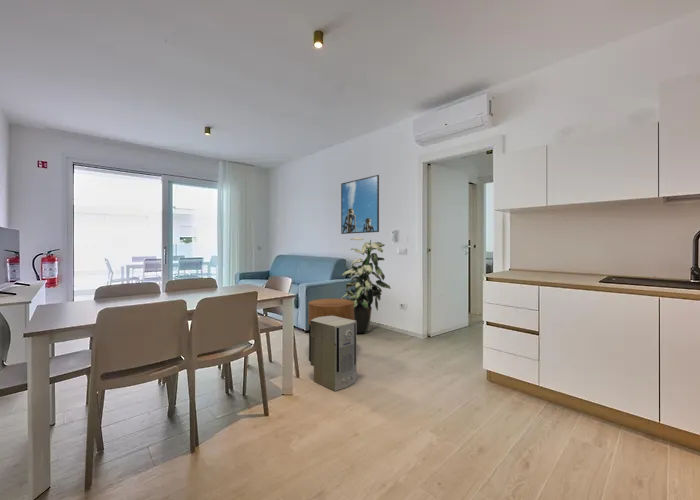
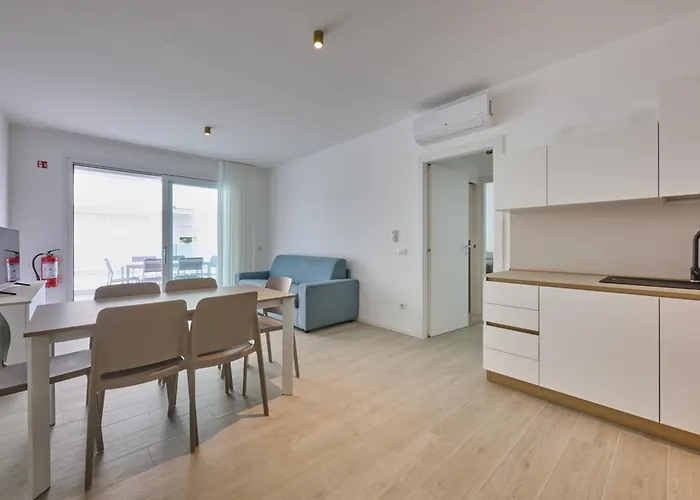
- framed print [340,174,380,235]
- side table [308,298,354,362]
- indoor plant [340,236,392,334]
- air purifier [310,316,358,392]
